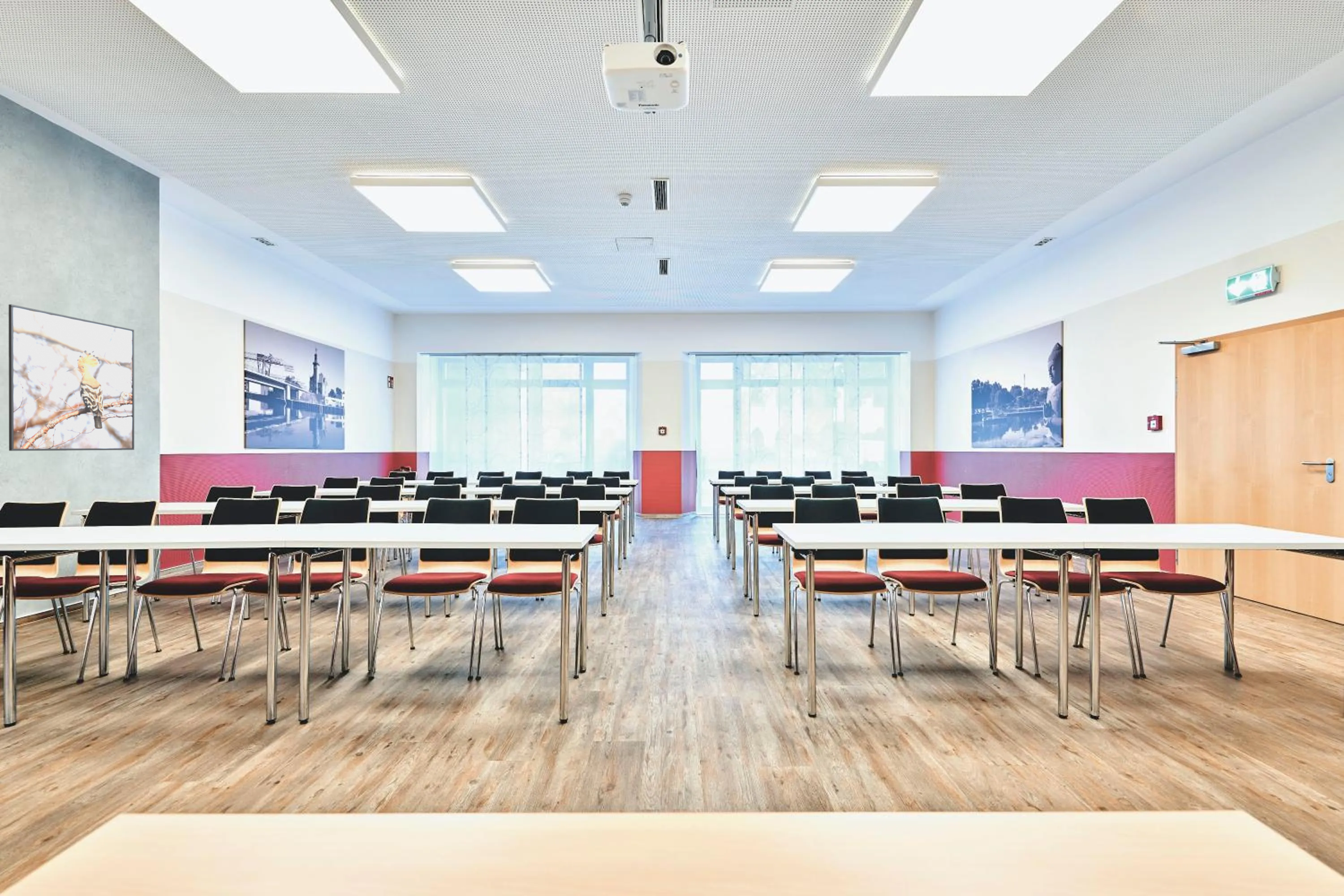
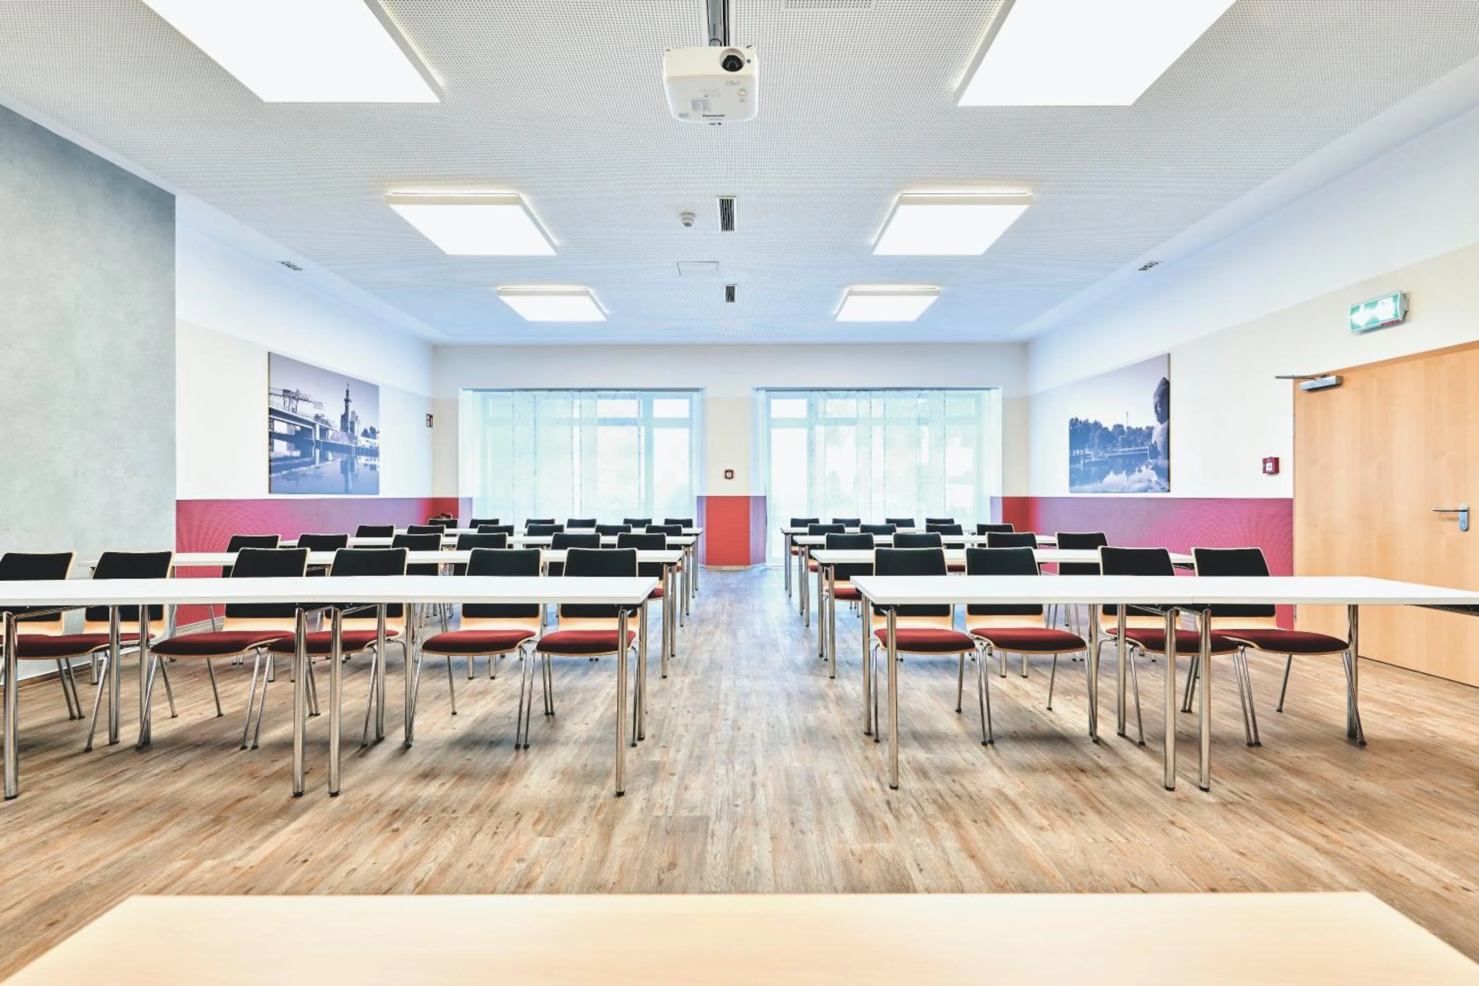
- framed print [8,304,135,451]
